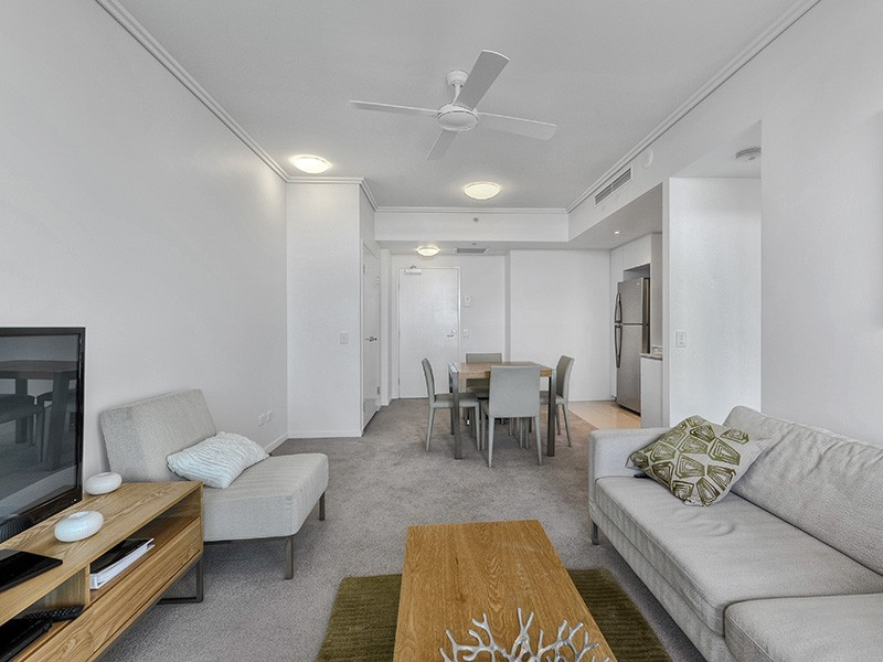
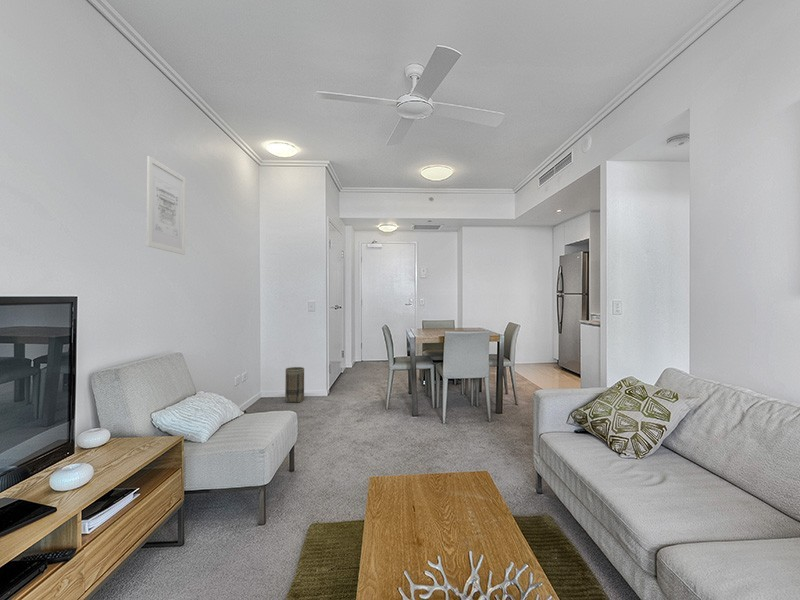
+ basket [284,366,305,403]
+ wall art [145,155,187,256]
